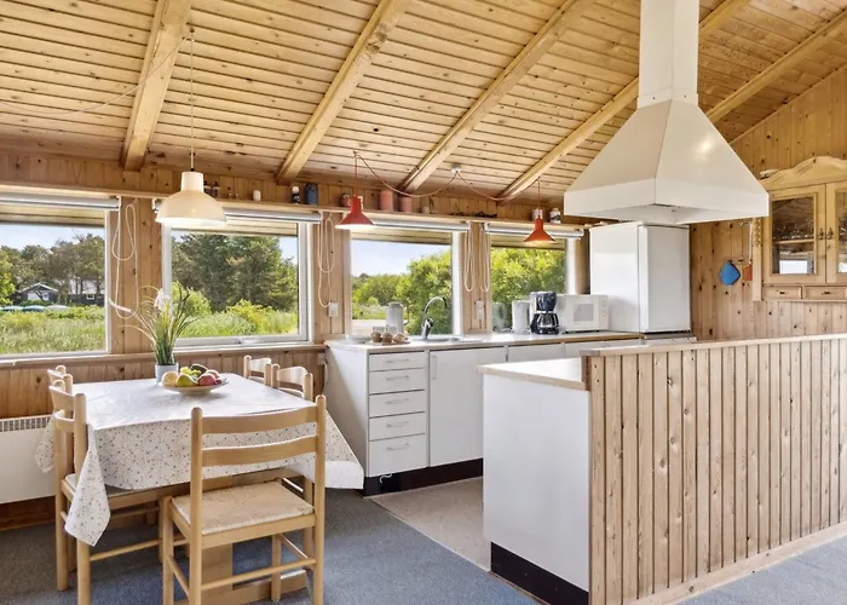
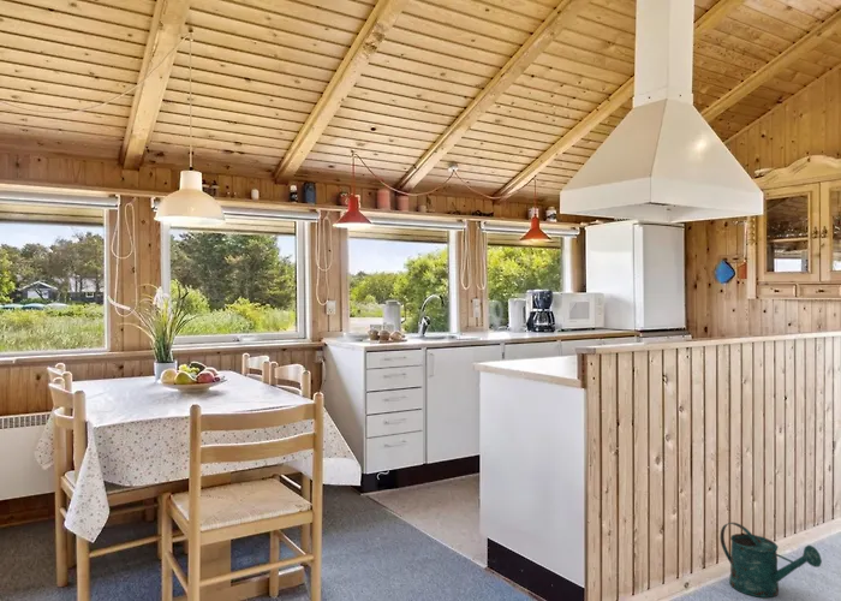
+ watering can [720,522,823,599]
